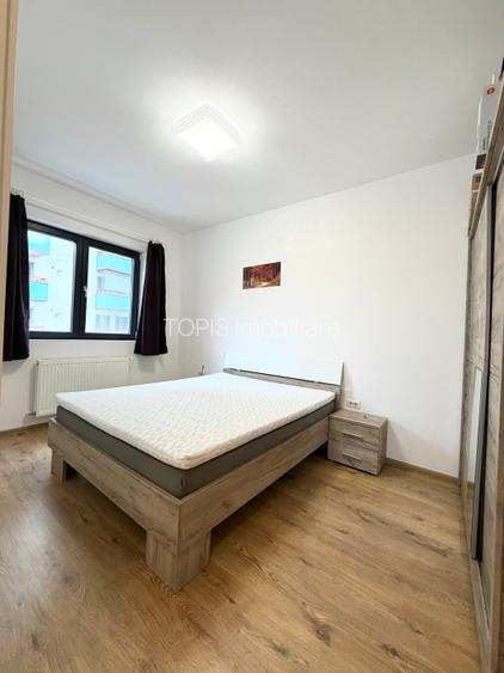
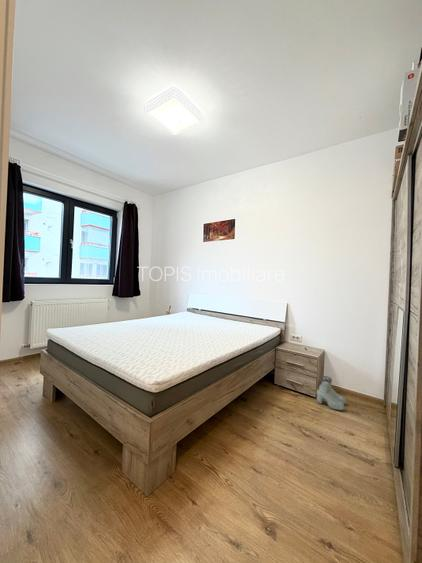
+ boots [316,375,347,411]
